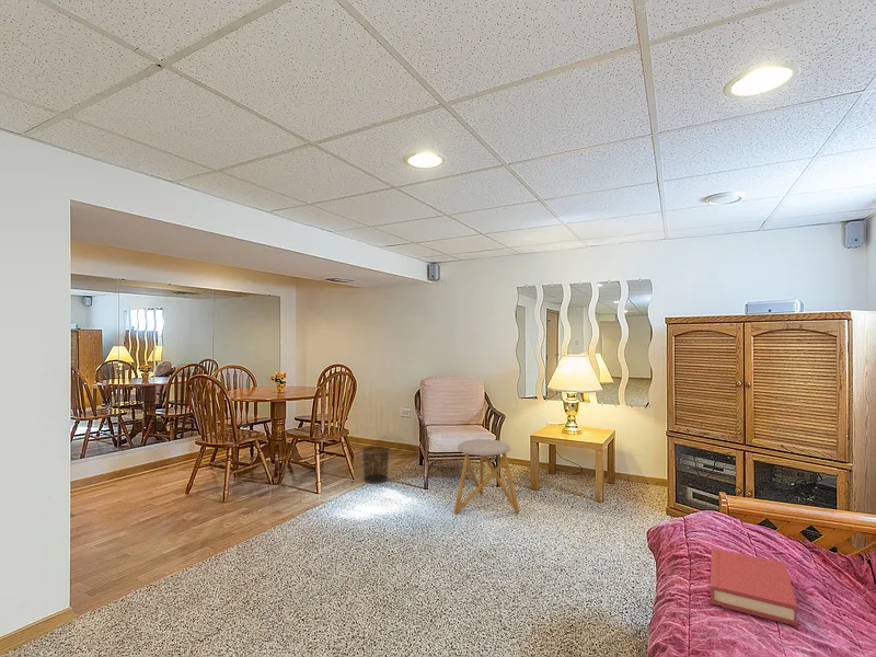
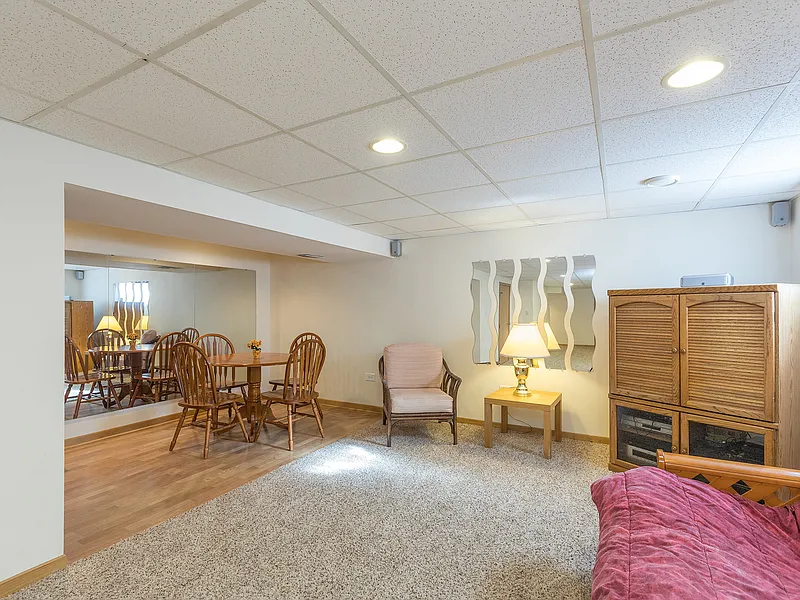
- waste bin [361,446,391,484]
- stool [453,438,520,515]
- hardback book [710,548,798,627]
